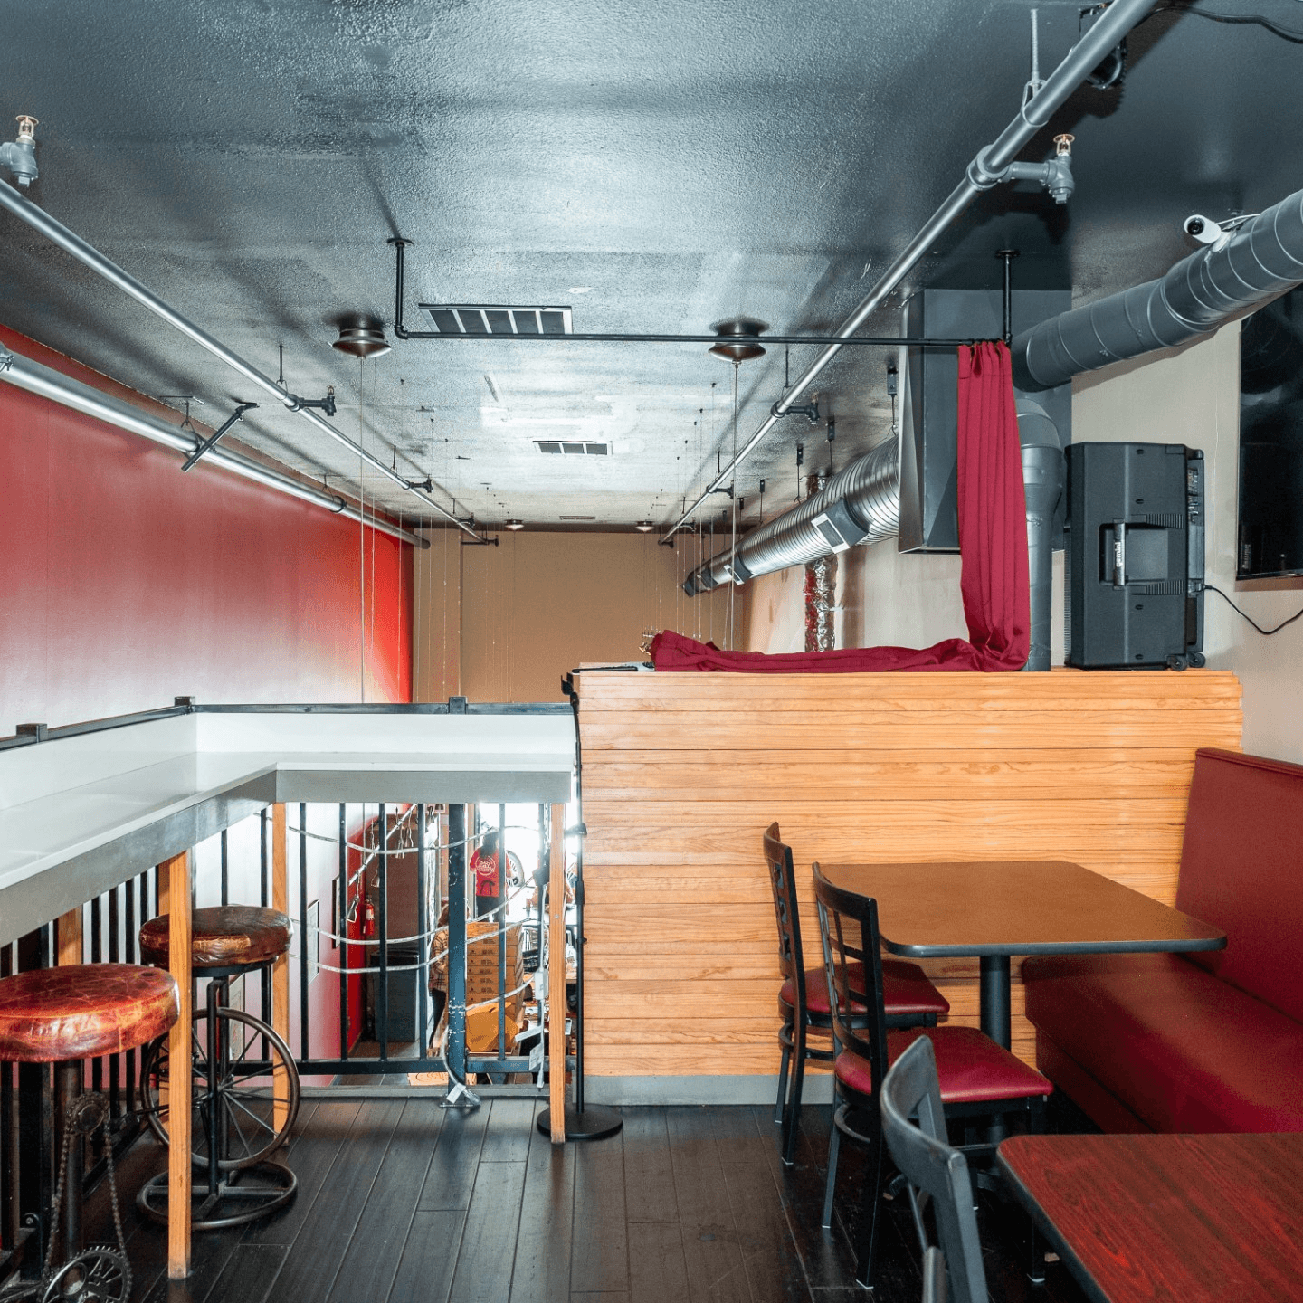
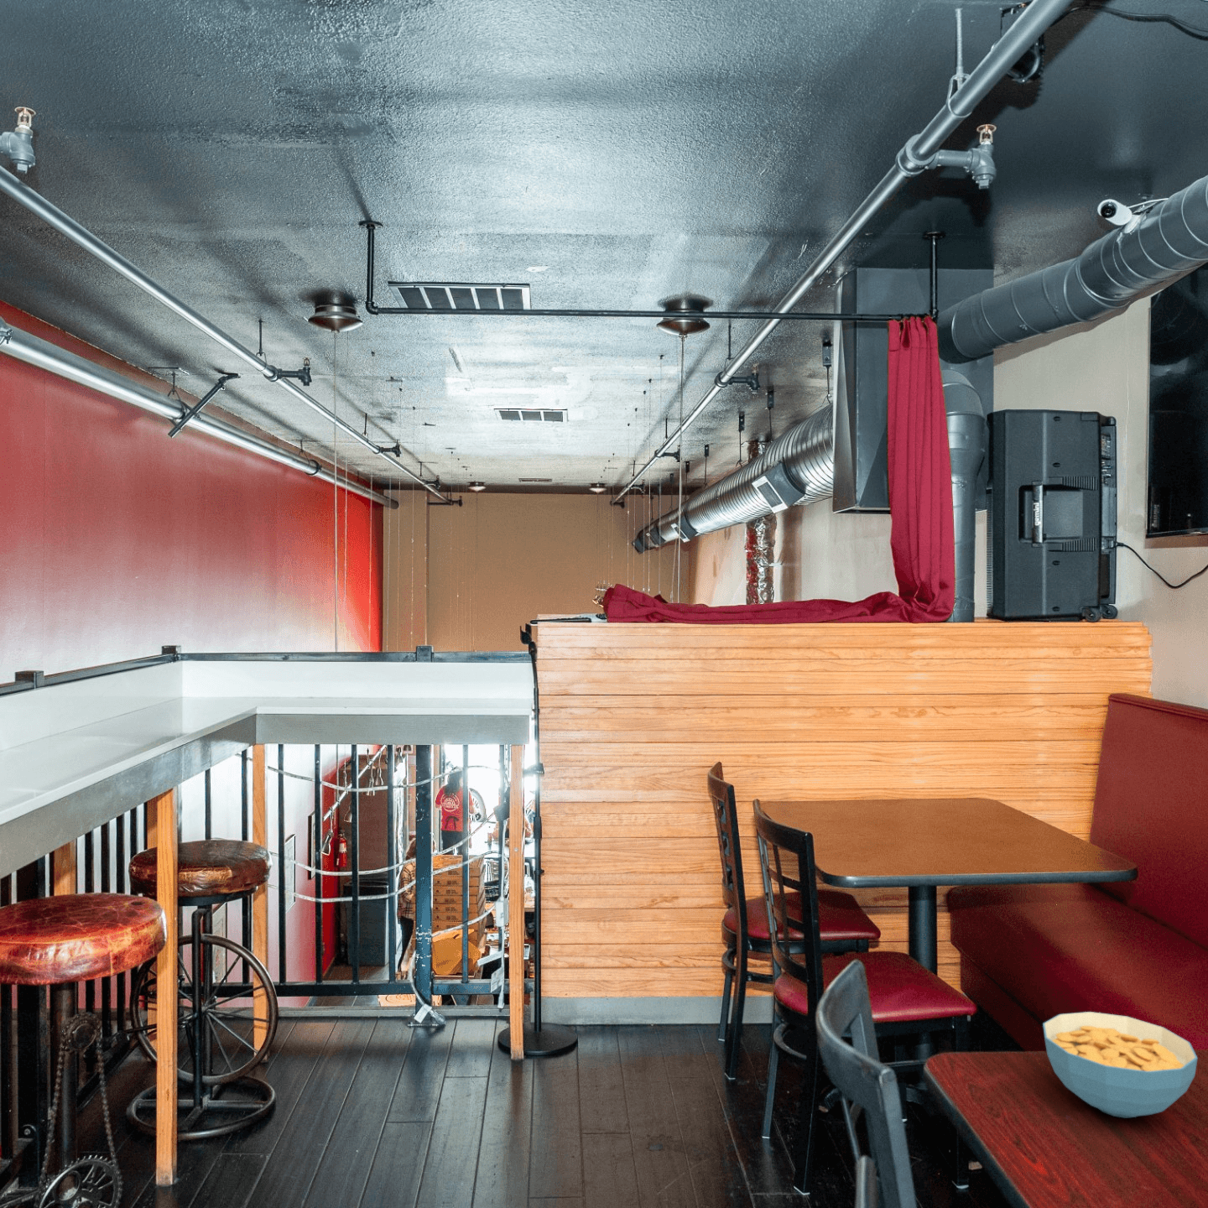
+ cereal bowl [1042,1011,1199,1120]
